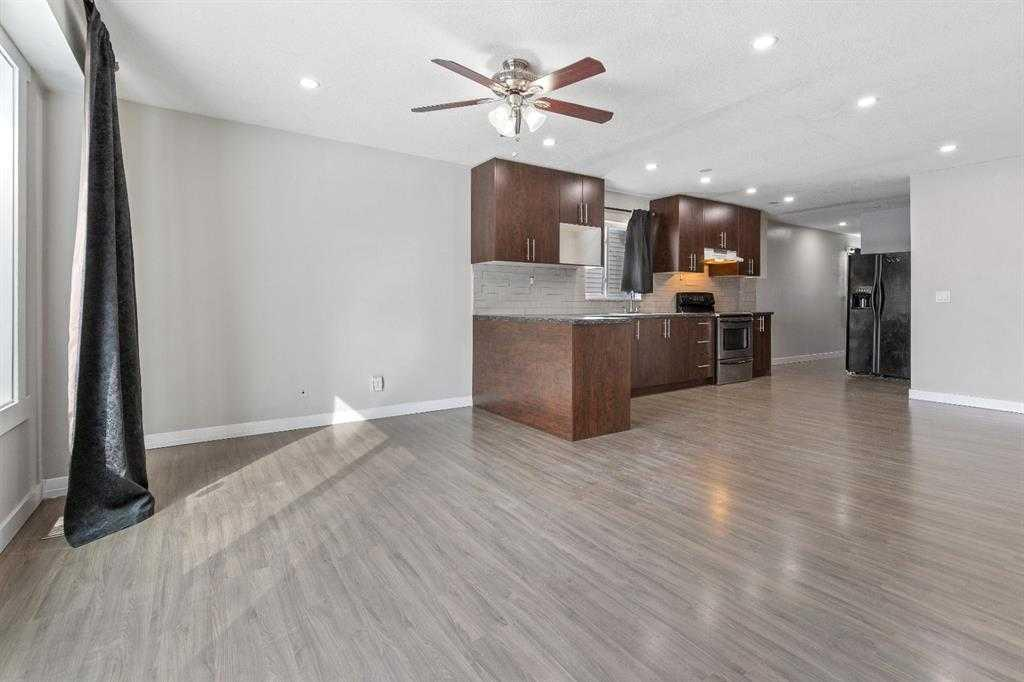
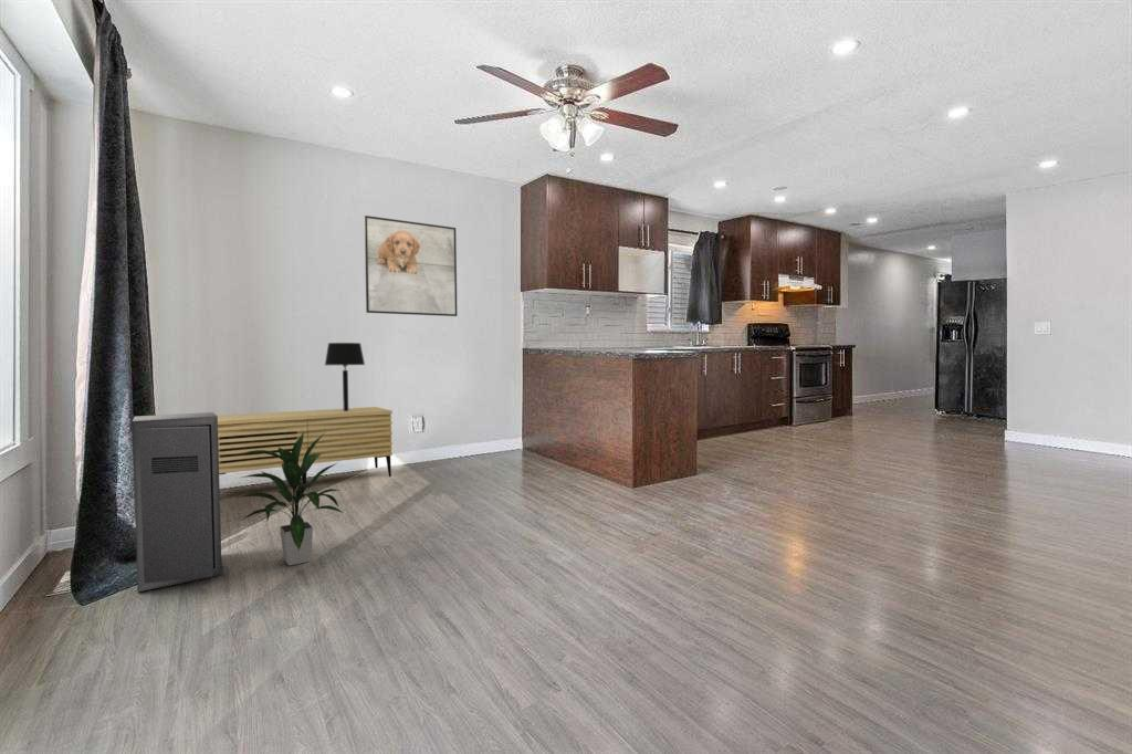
+ indoor plant [235,432,344,566]
+ table lamp [324,342,366,411]
+ sideboard [217,406,394,484]
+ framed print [364,214,458,317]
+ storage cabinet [132,411,223,593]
